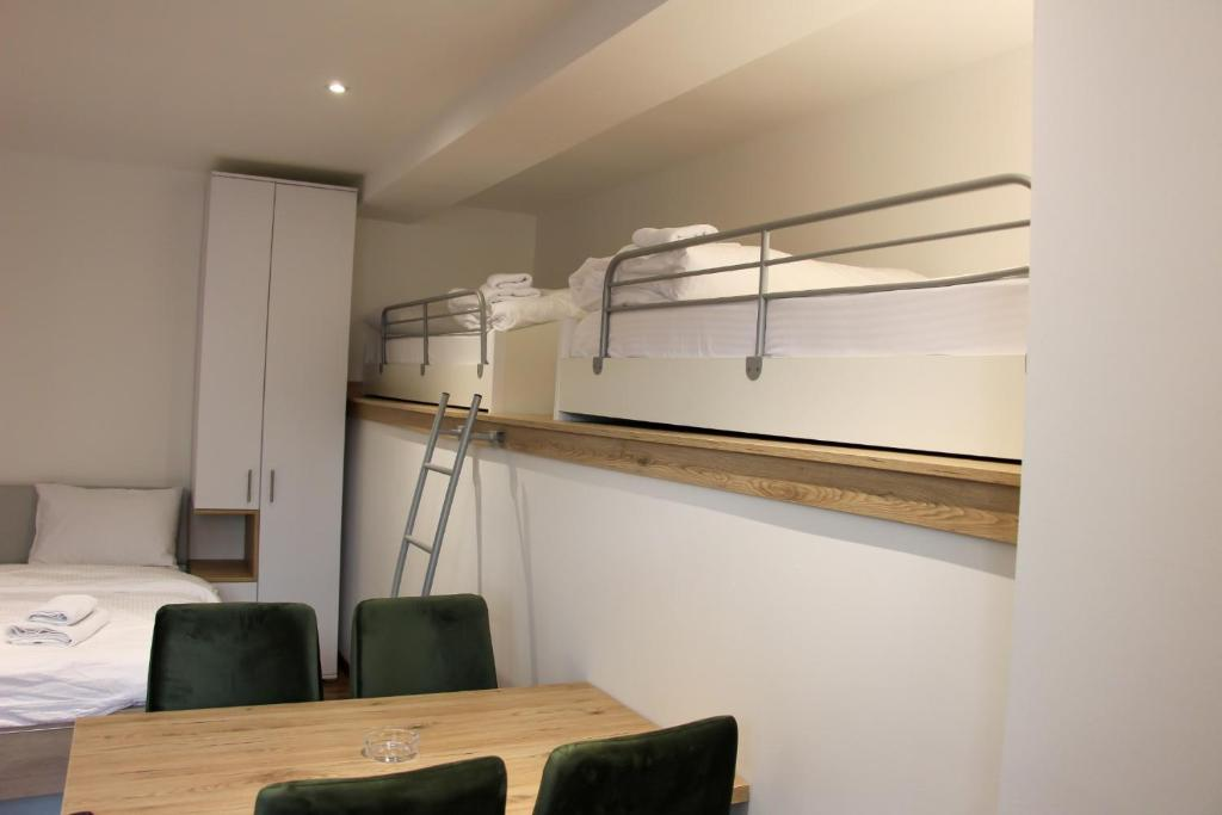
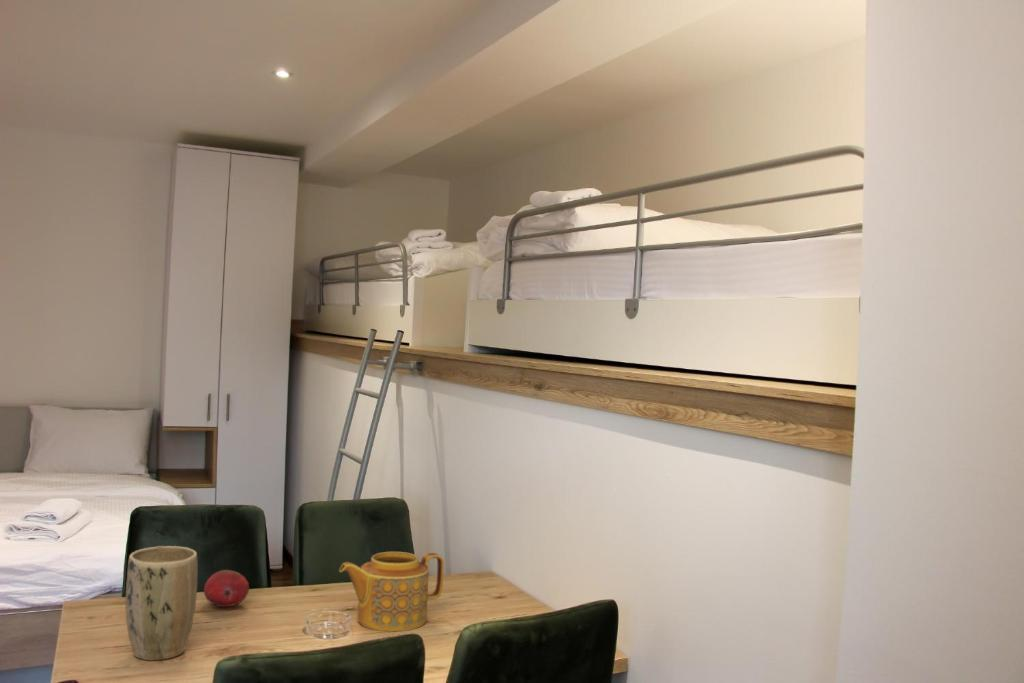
+ plant pot [125,545,199,661]
+ teapot [338,551,445,633]
+ fruit [203,569,250,608]
